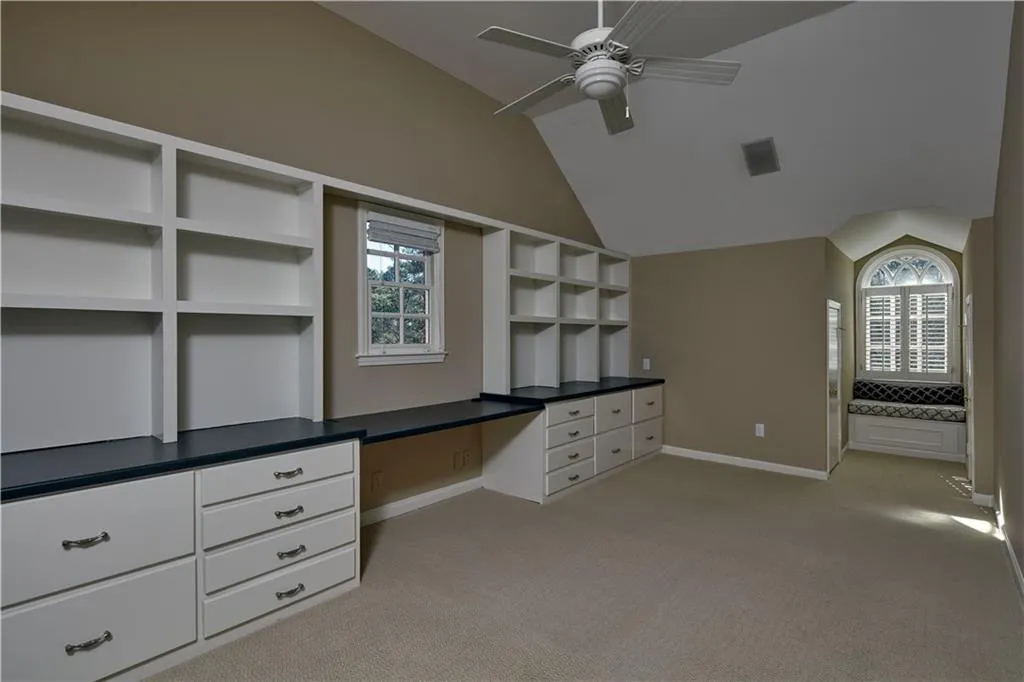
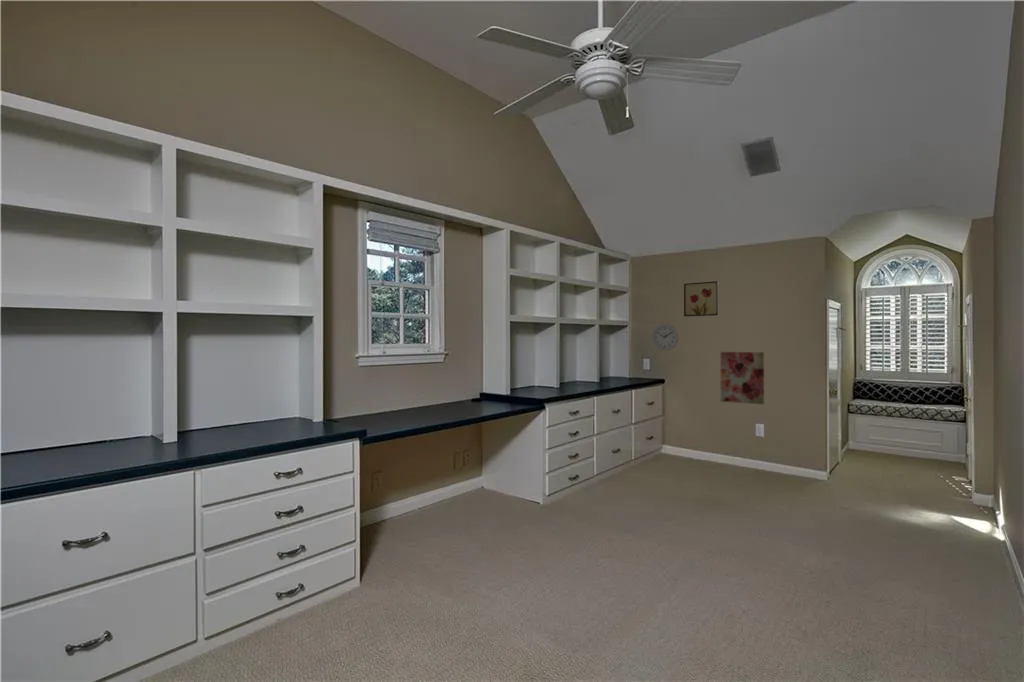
+ wall art [720,351,765,406]
+ wall art [683,280,719,317]
+ wall clock [651,323,679,352]
